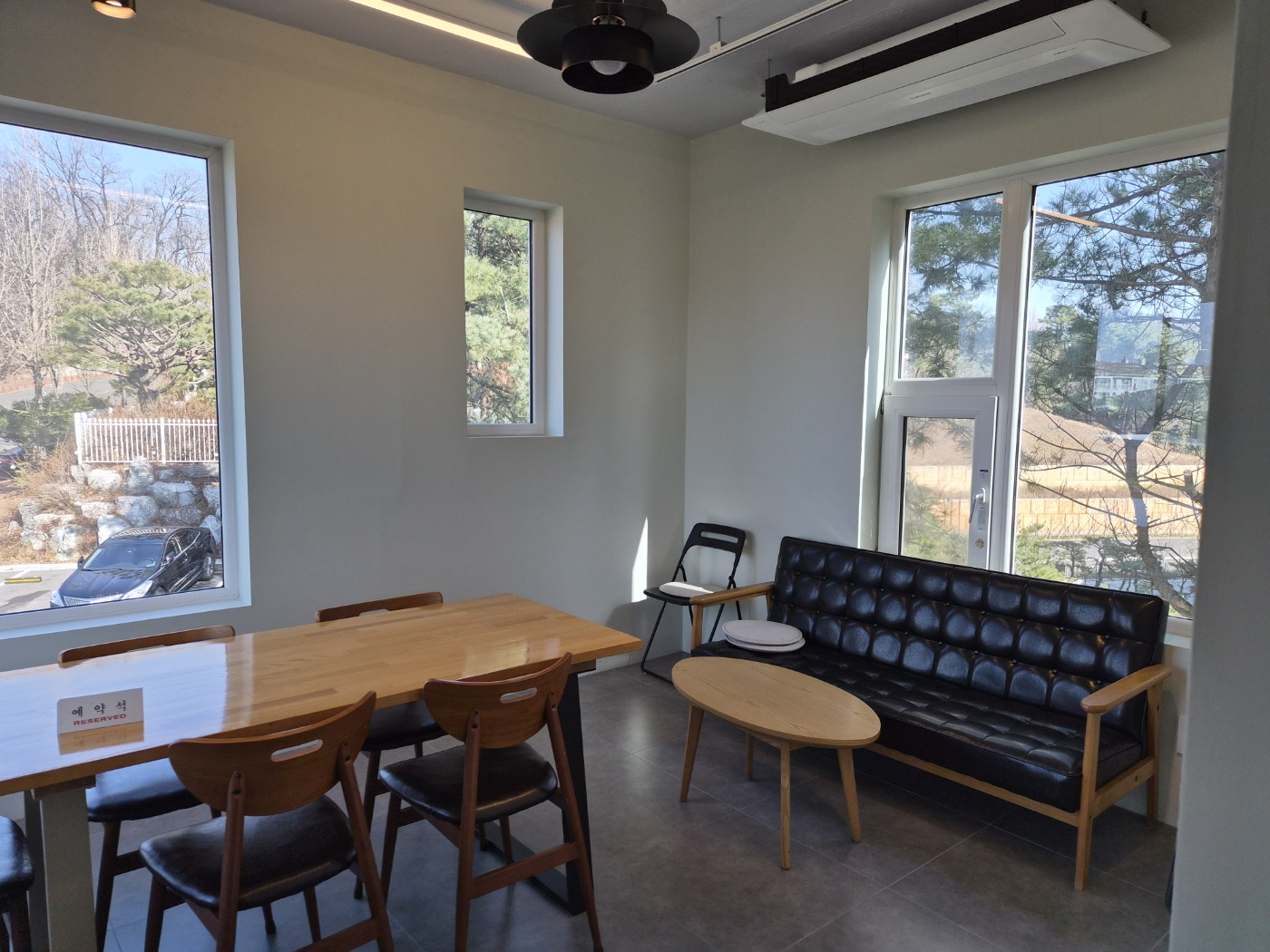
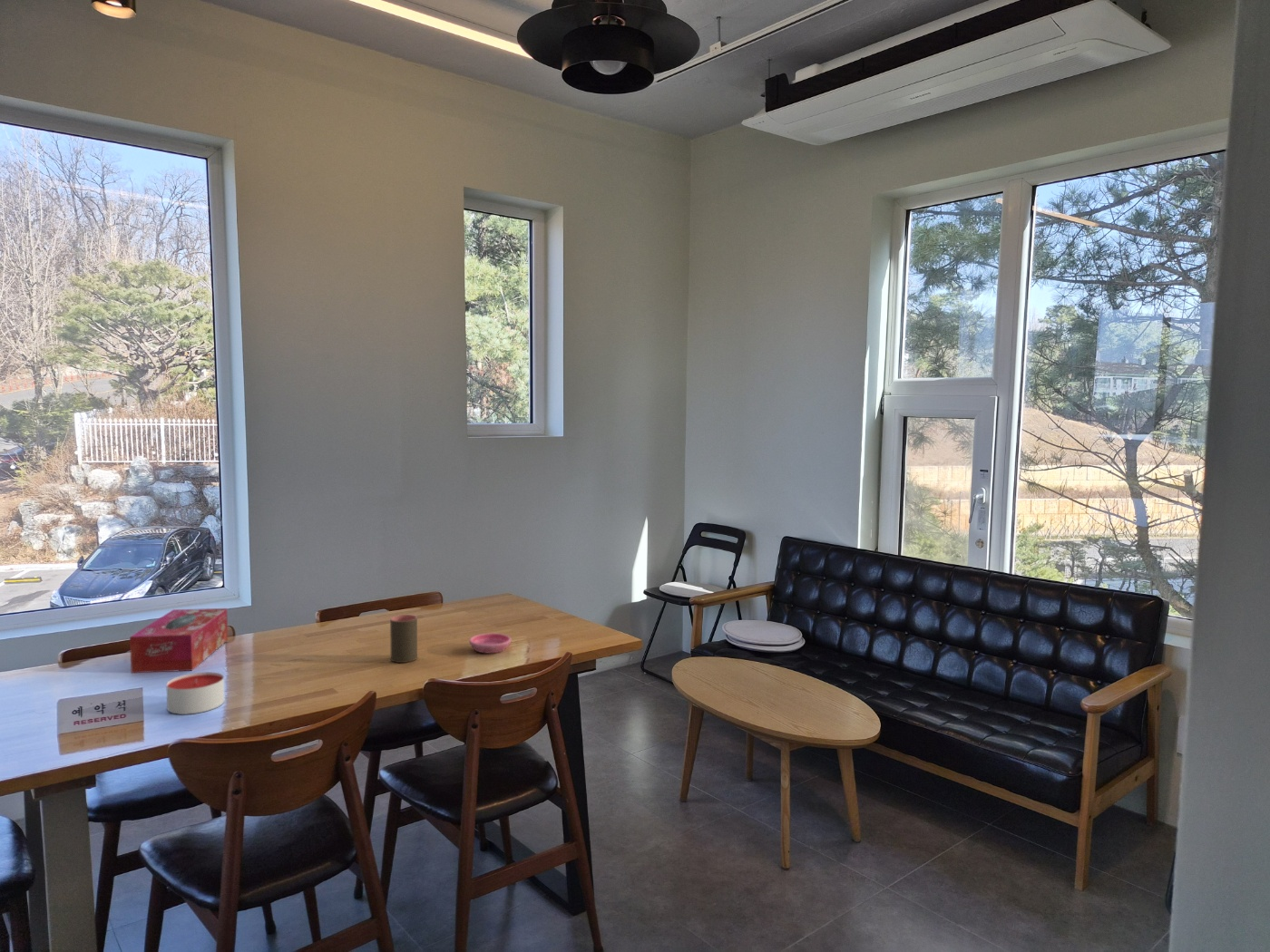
+ tissue box [129,607,229,674]
+ saucer [468,632,513,654]
+ cup [389,614,418,664]
+ candle [166,671,225,715]
